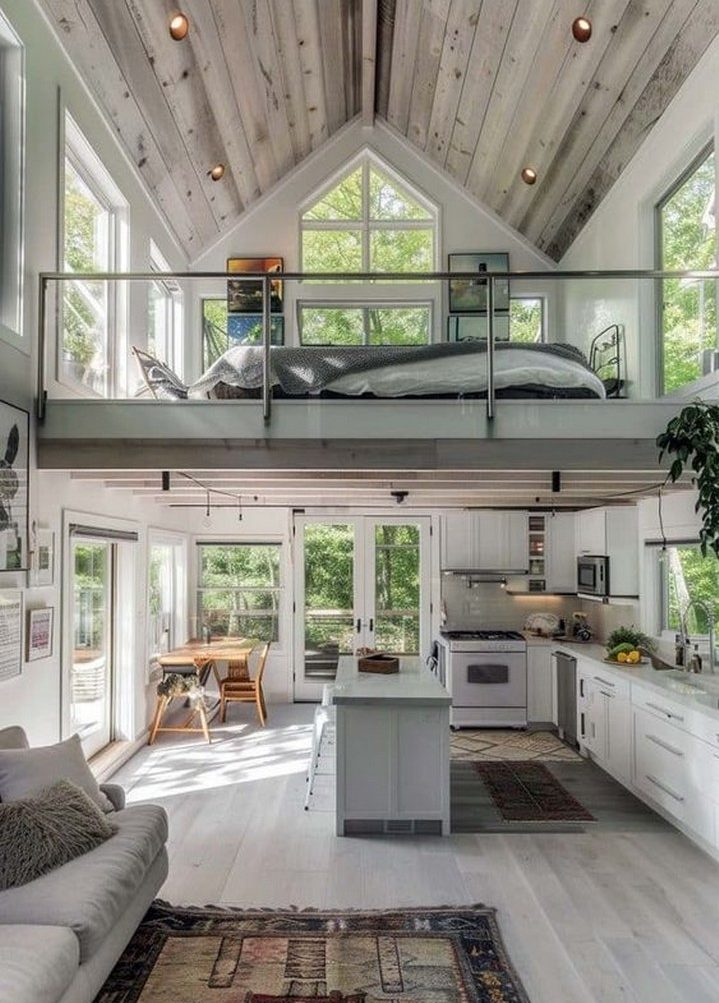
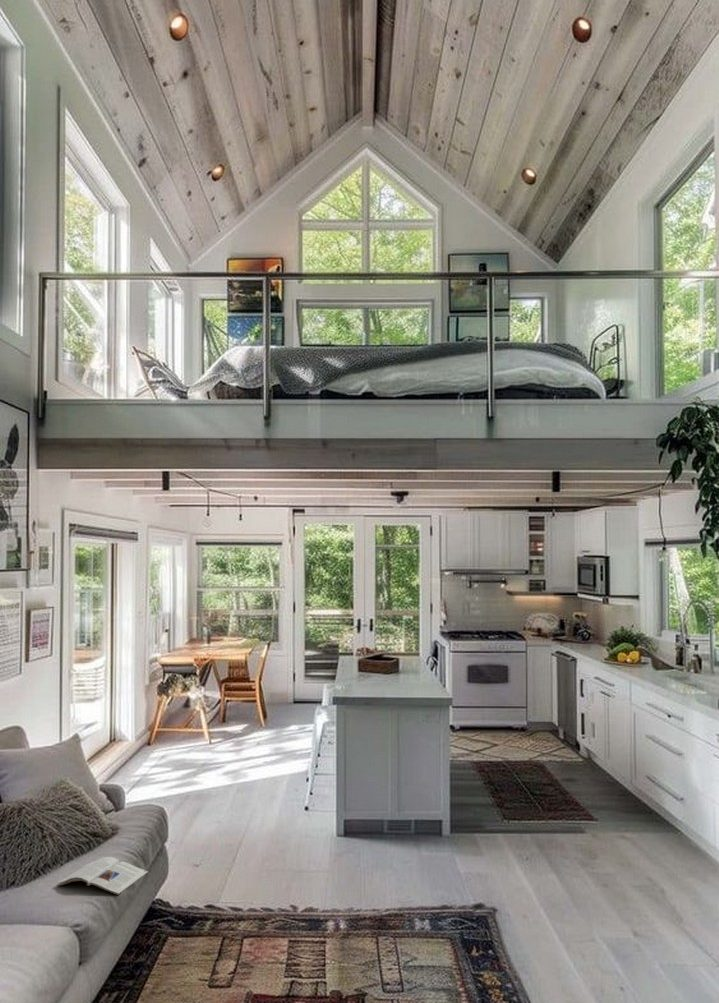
+ magazine [56,856,149,896]
